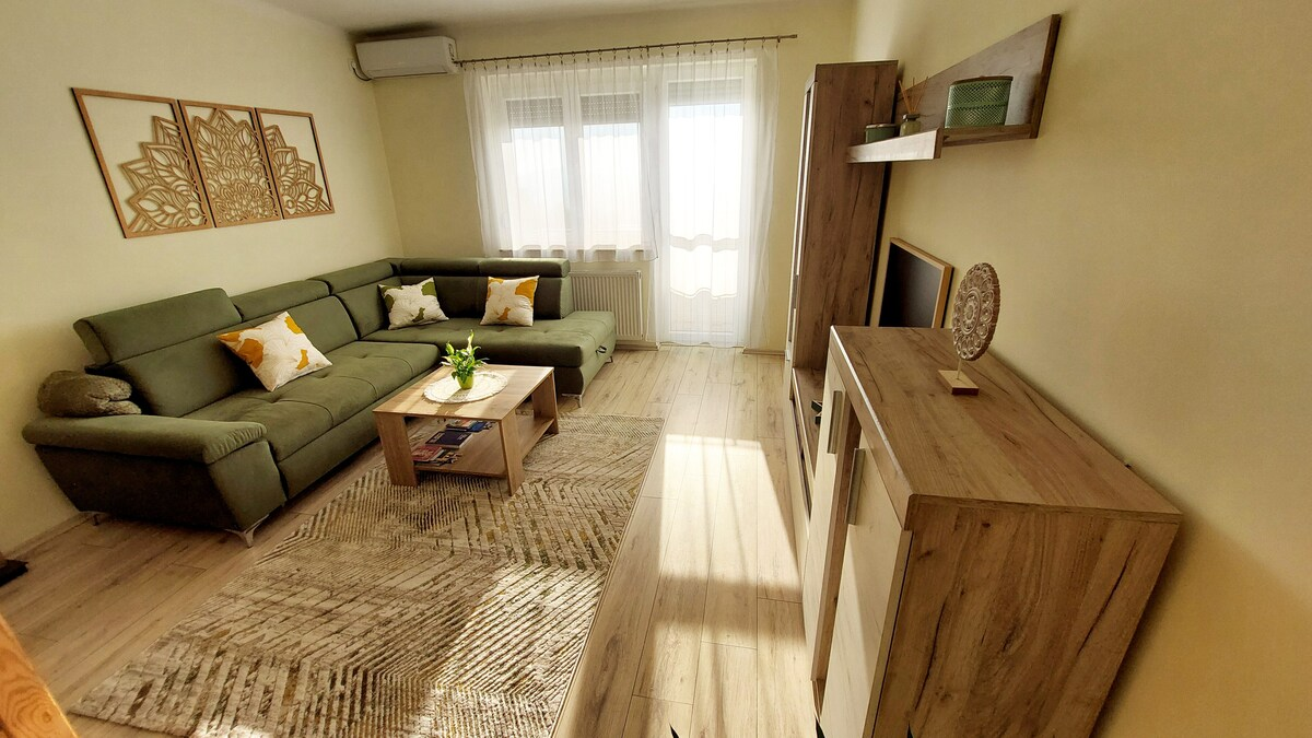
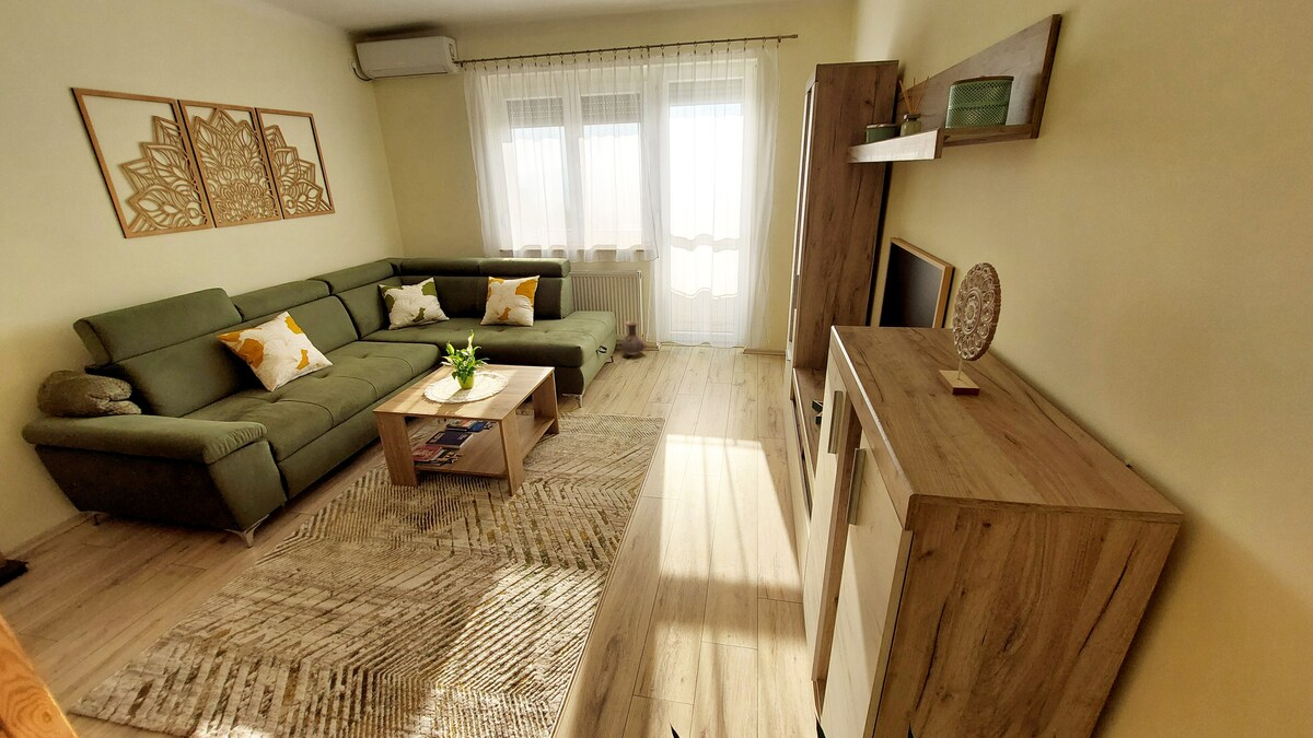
+ vase [618,320,648,356]
